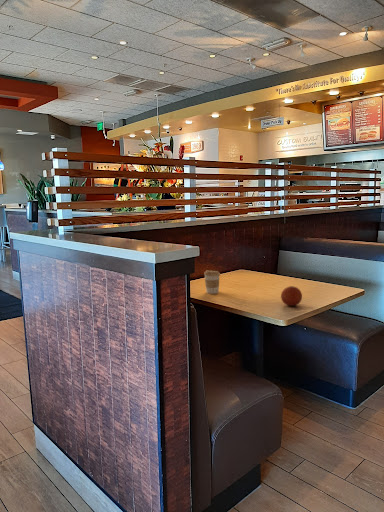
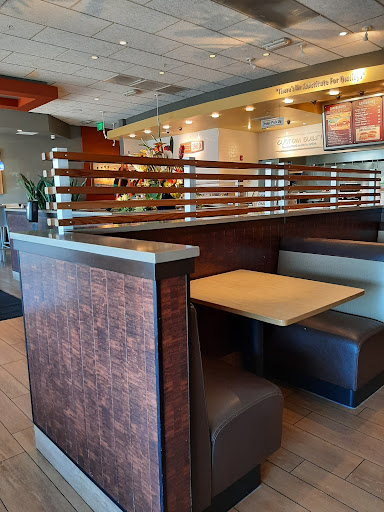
- coffee cup [203,269,221,295]
- fruit [280,285,303,307]
